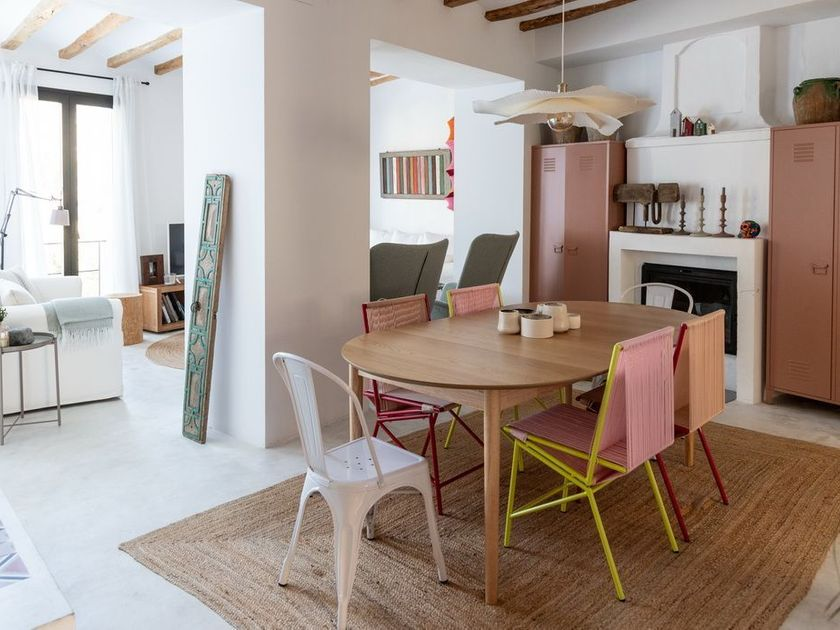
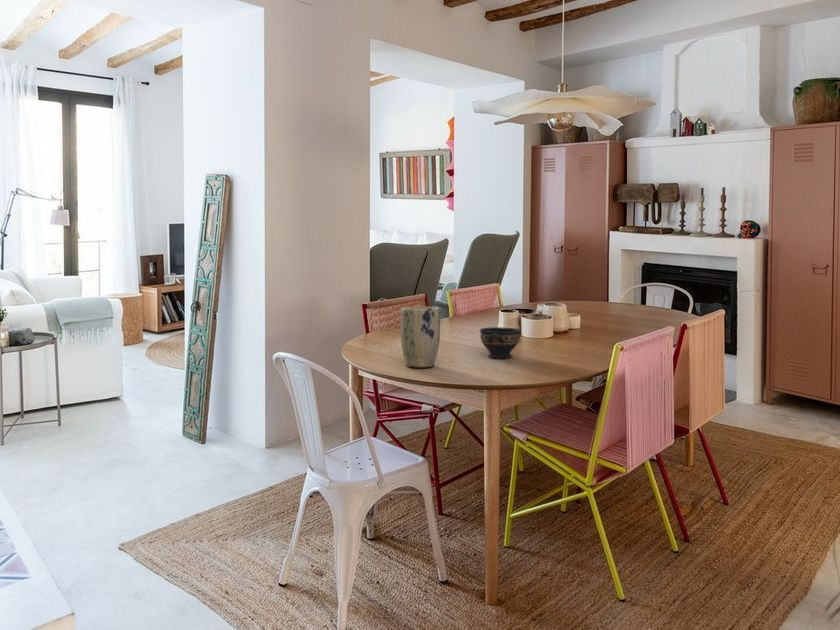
+ bowl [479,326,522,359]
+ plant pot [400,306,441,369]
